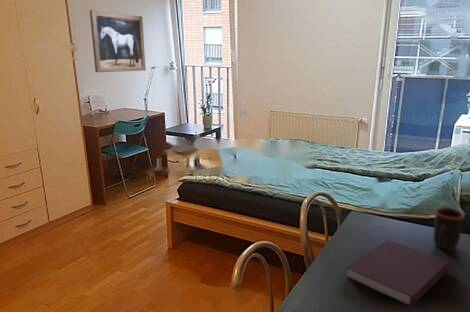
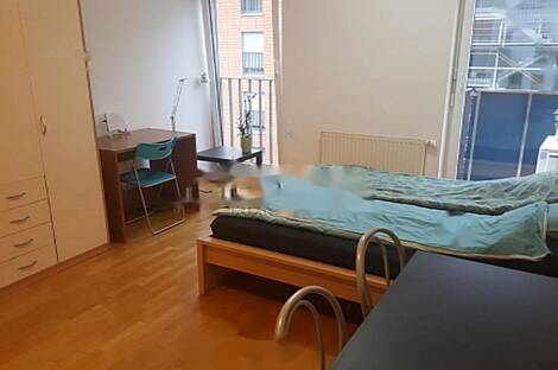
- mug [432,207,466,251]
- wall art [89,9,147,73]
- notebook [344,239,451,308]
